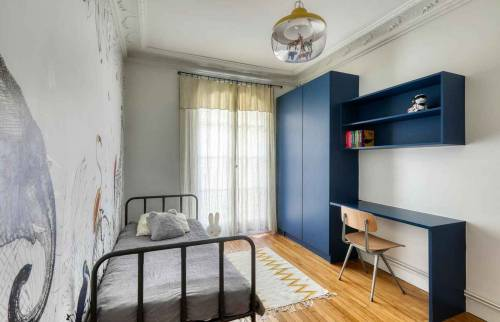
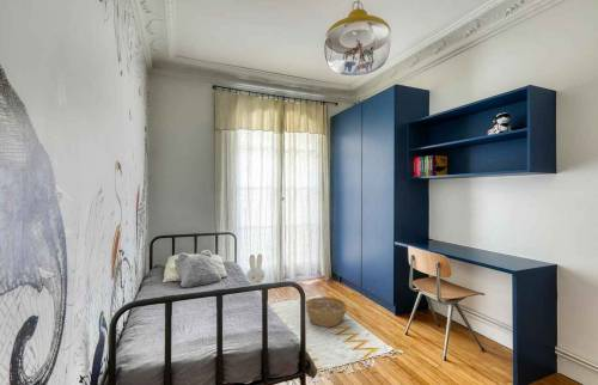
+ basket [305,295,348,328]
